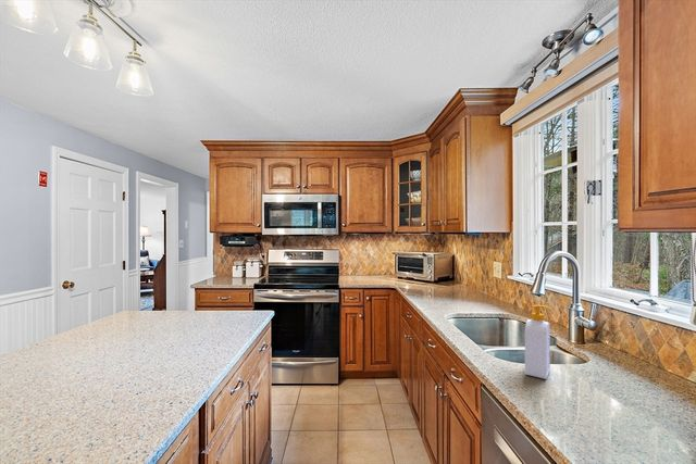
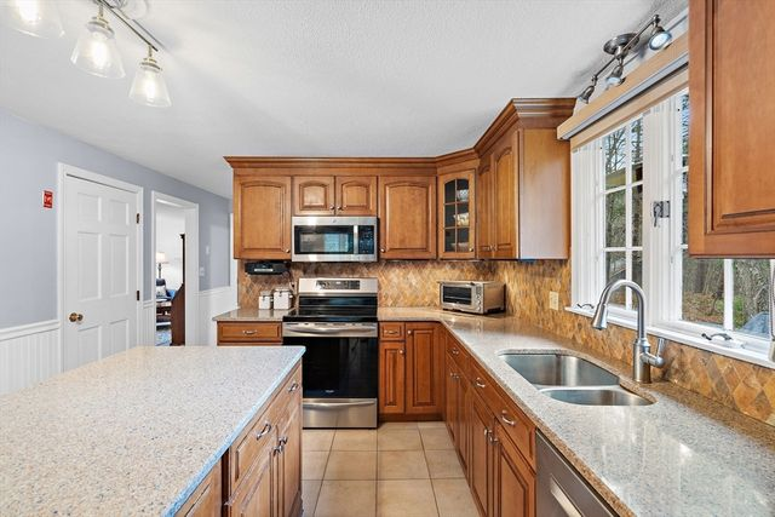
- soap bottle [524,304,551,380]
